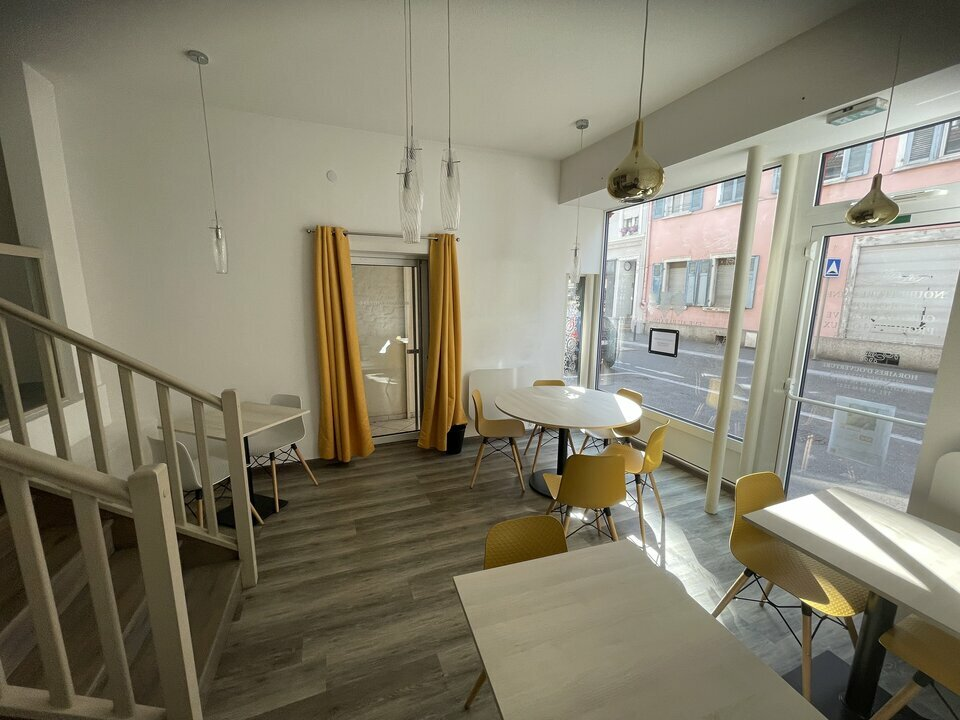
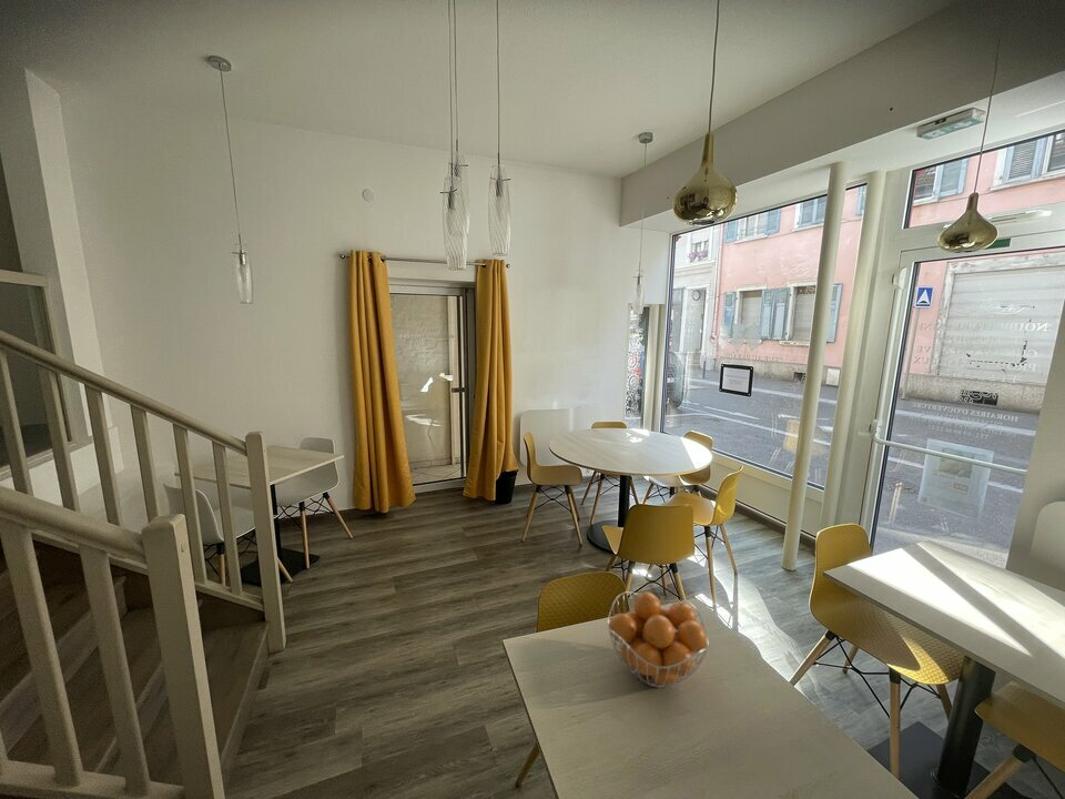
+ fruit basket [607,590,710,689]
